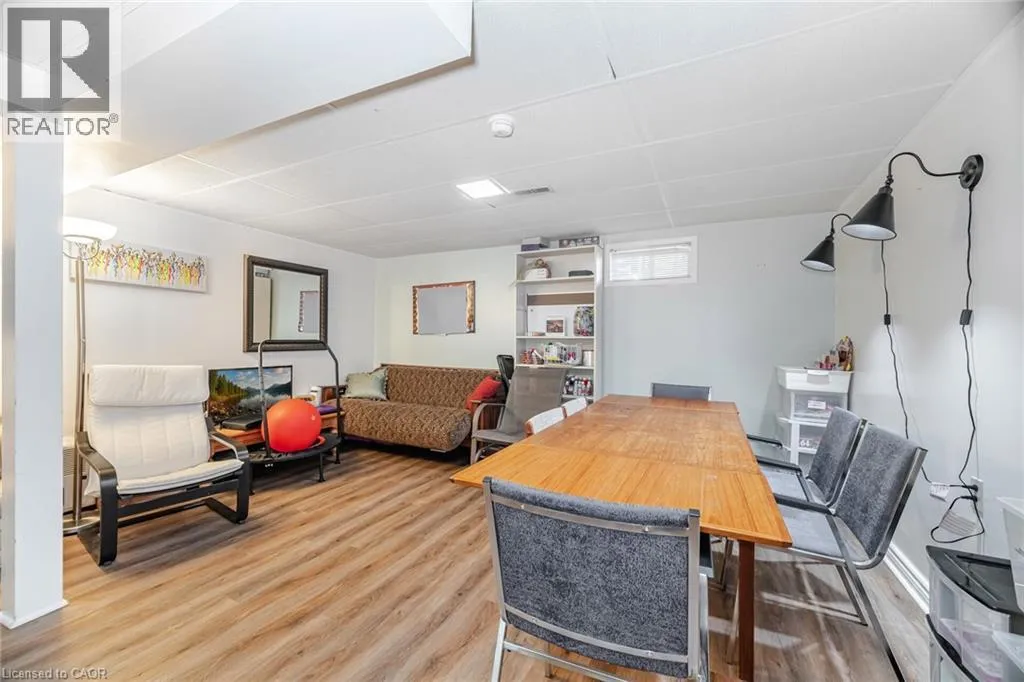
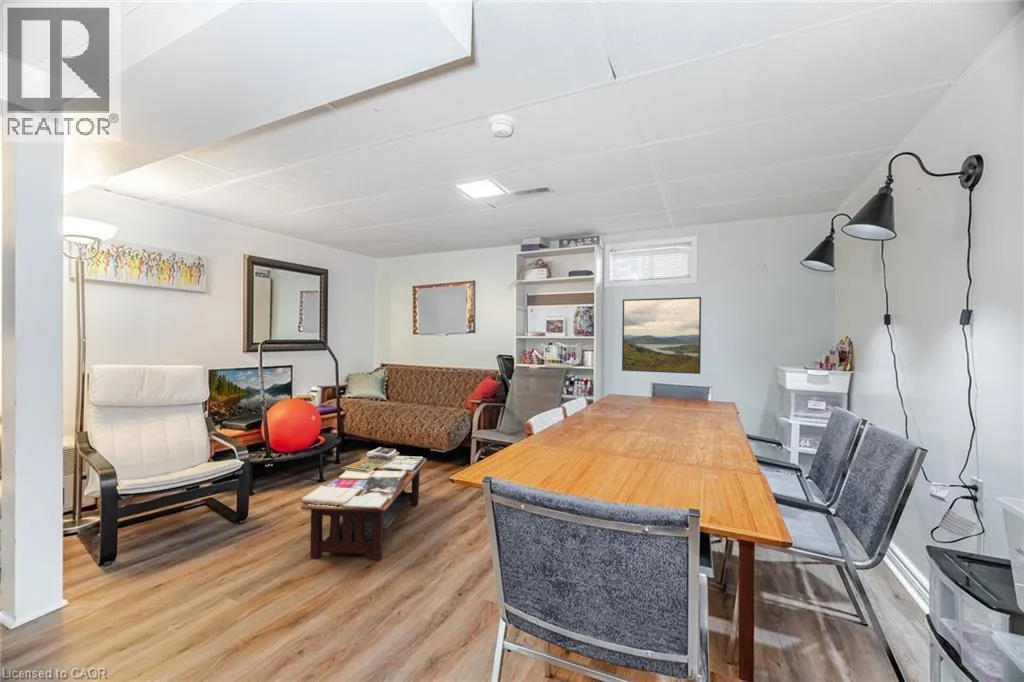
+ coffee table [299,446,427,562]
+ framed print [621,296,702,375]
